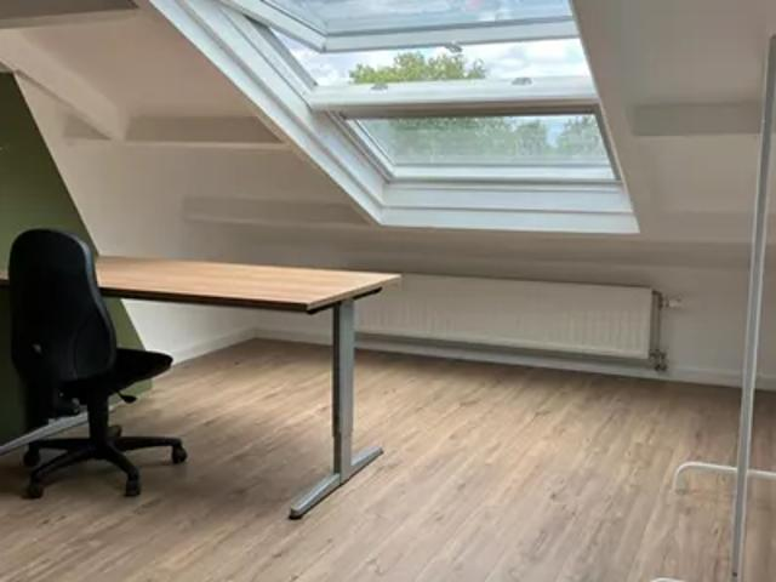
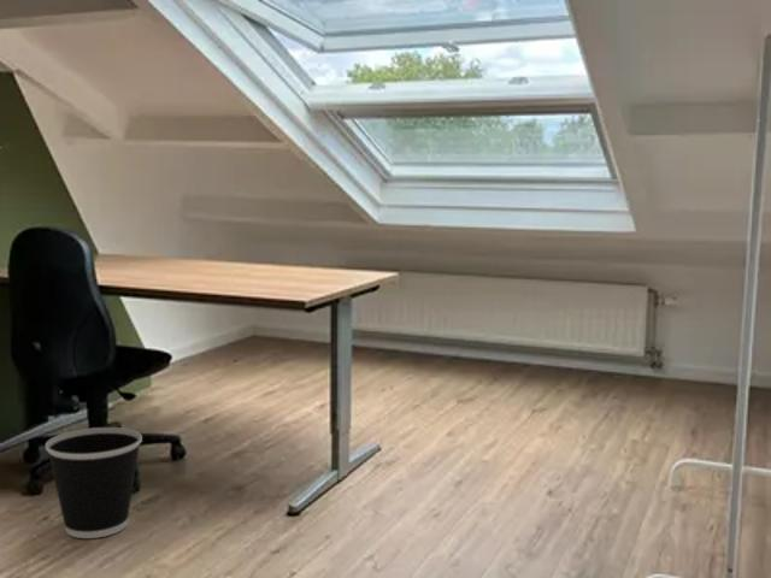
+ wastebasket [45,426,143,539]
